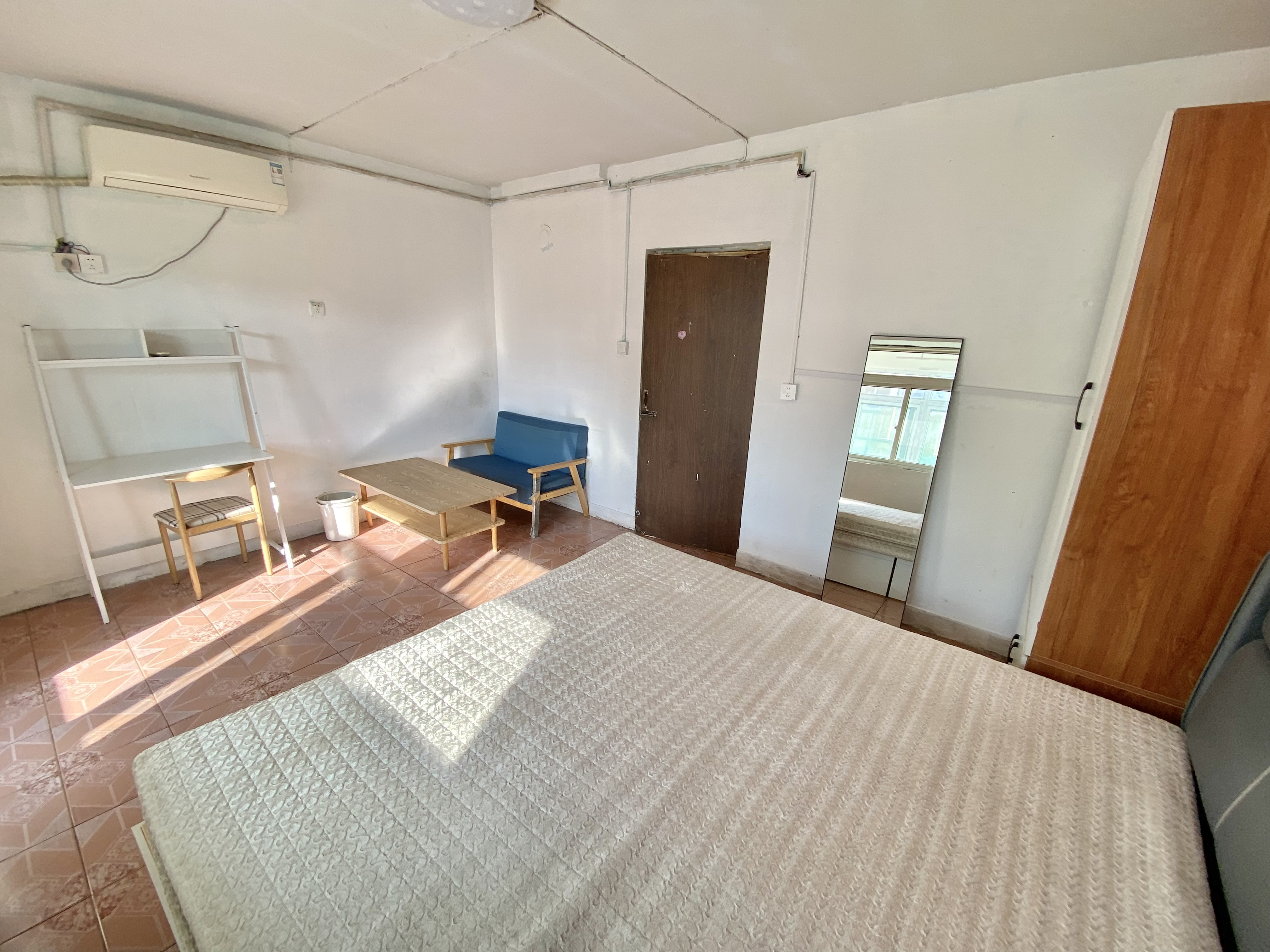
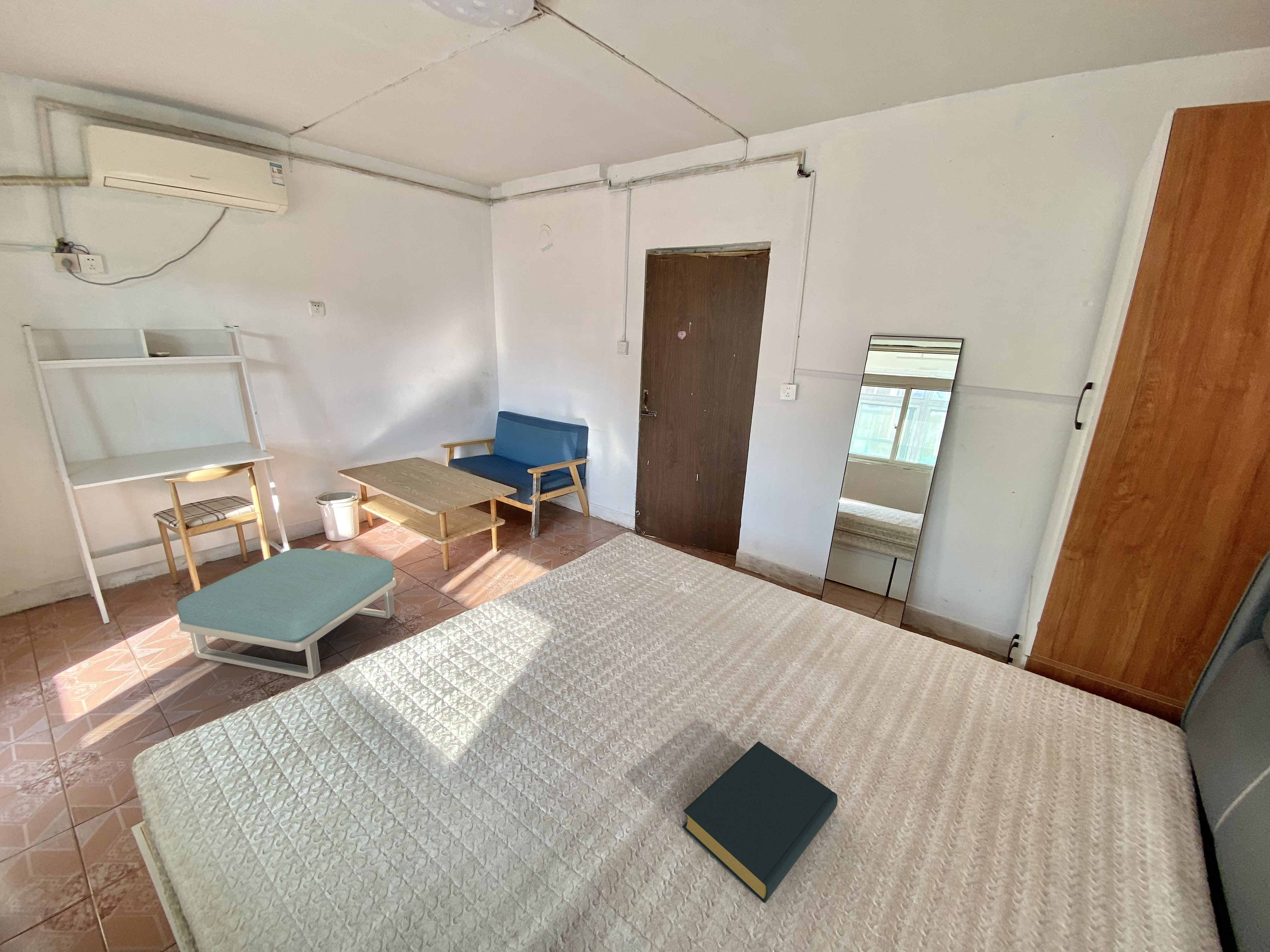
+ footstool [176,548,397,679]
+ hardback book [682,741,838,903]
